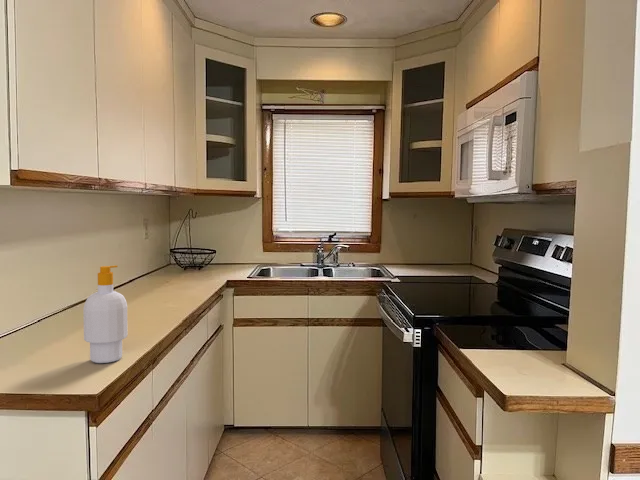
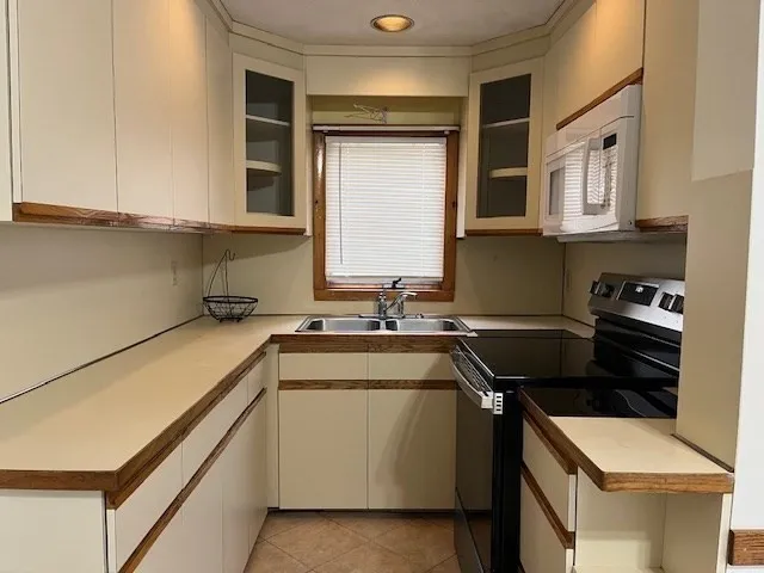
- soap bottle [82,264,128,364]
